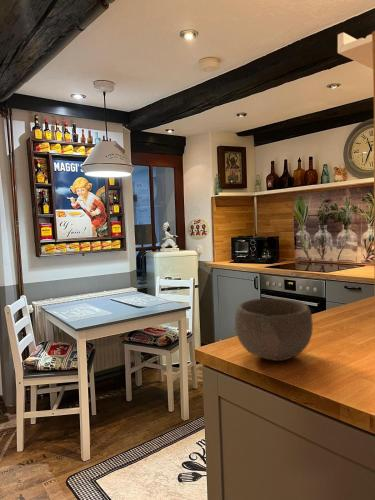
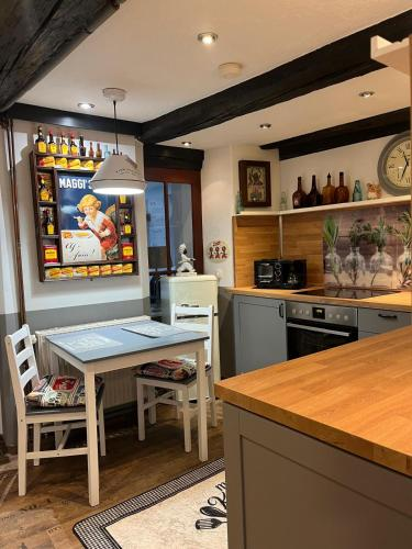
- bowl [234,298,314,362]
